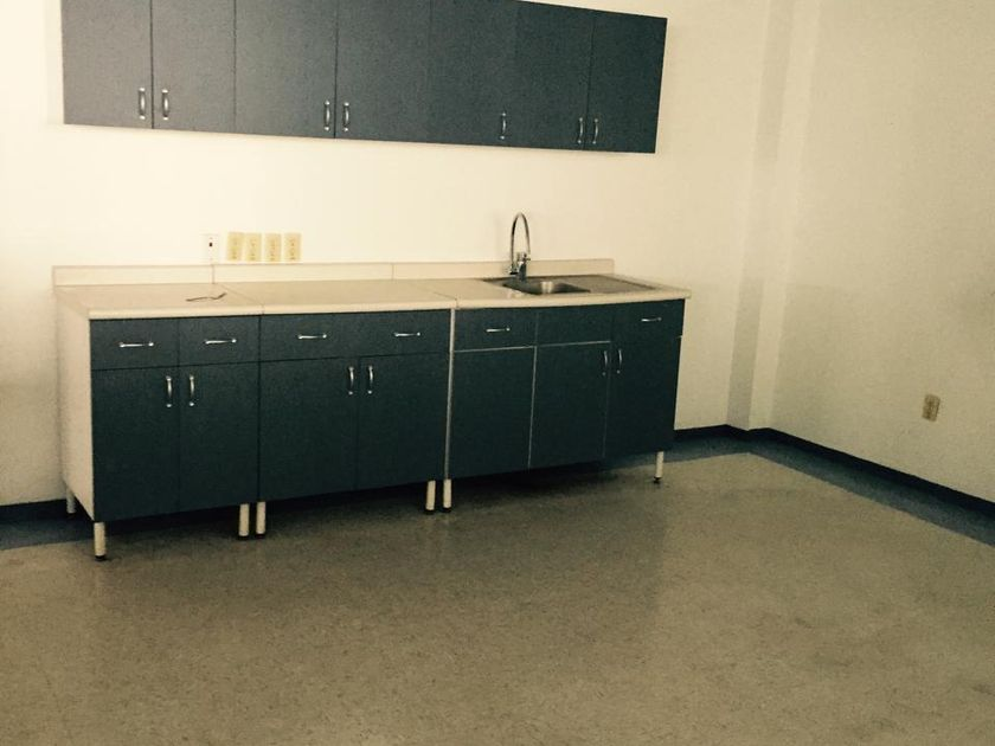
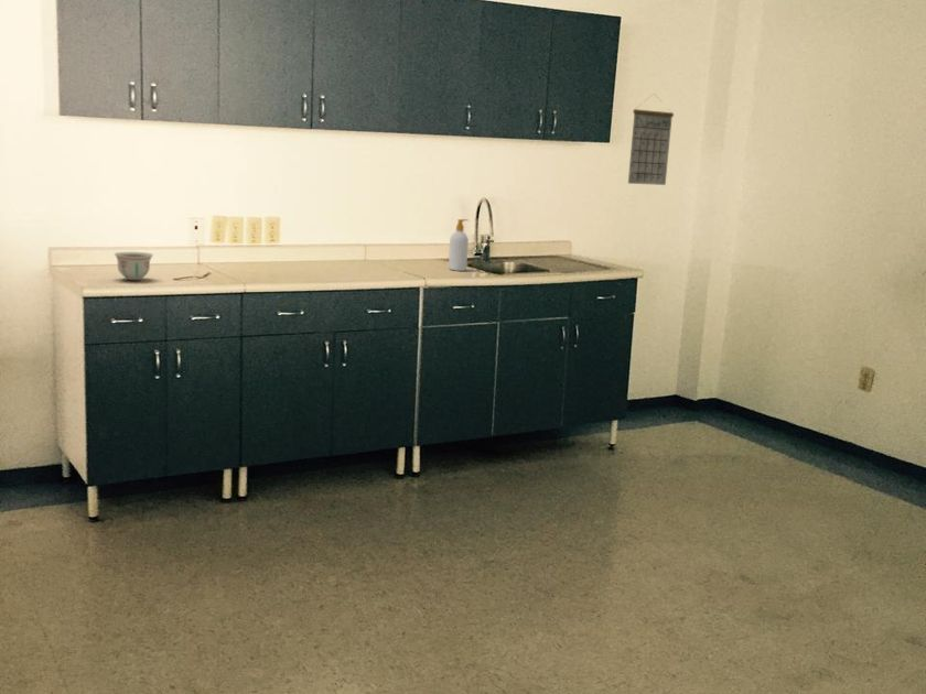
+ calendar [627,93,675,186]
+ bowl [114,251,154,281]
+ soap bottle [448,218,470,272]
